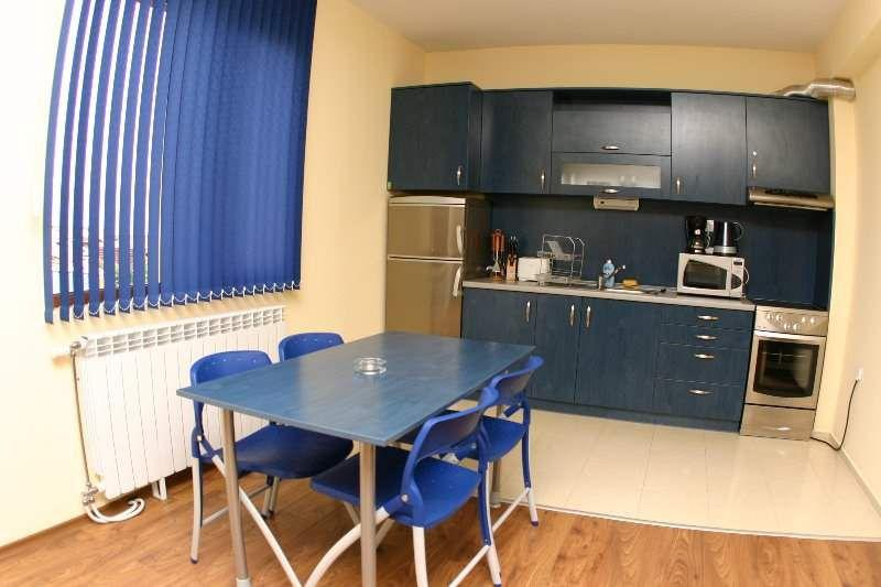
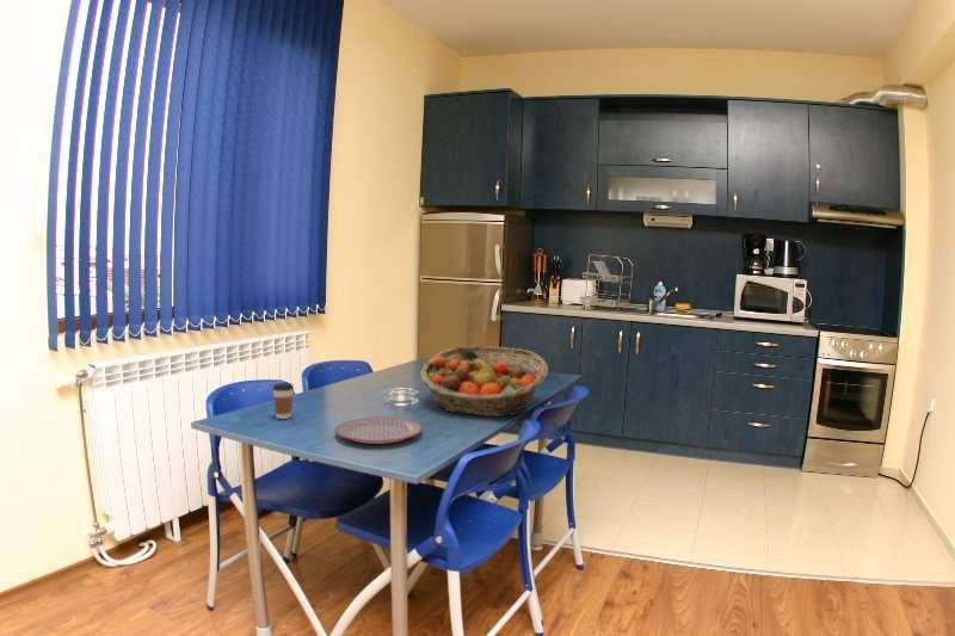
+ plate [334,416,423,445]
+ coffee cup [271,382,295,420]
+ fruit basket [419,345,549,418]
